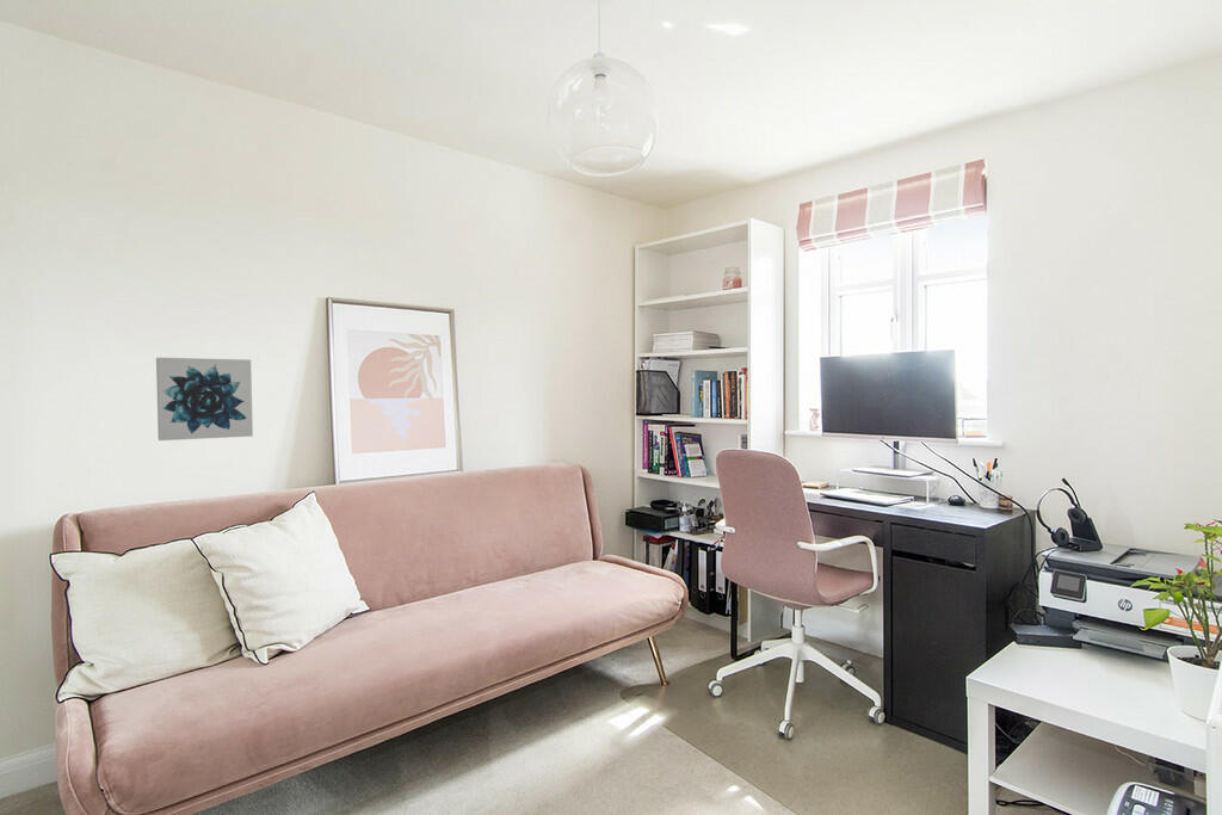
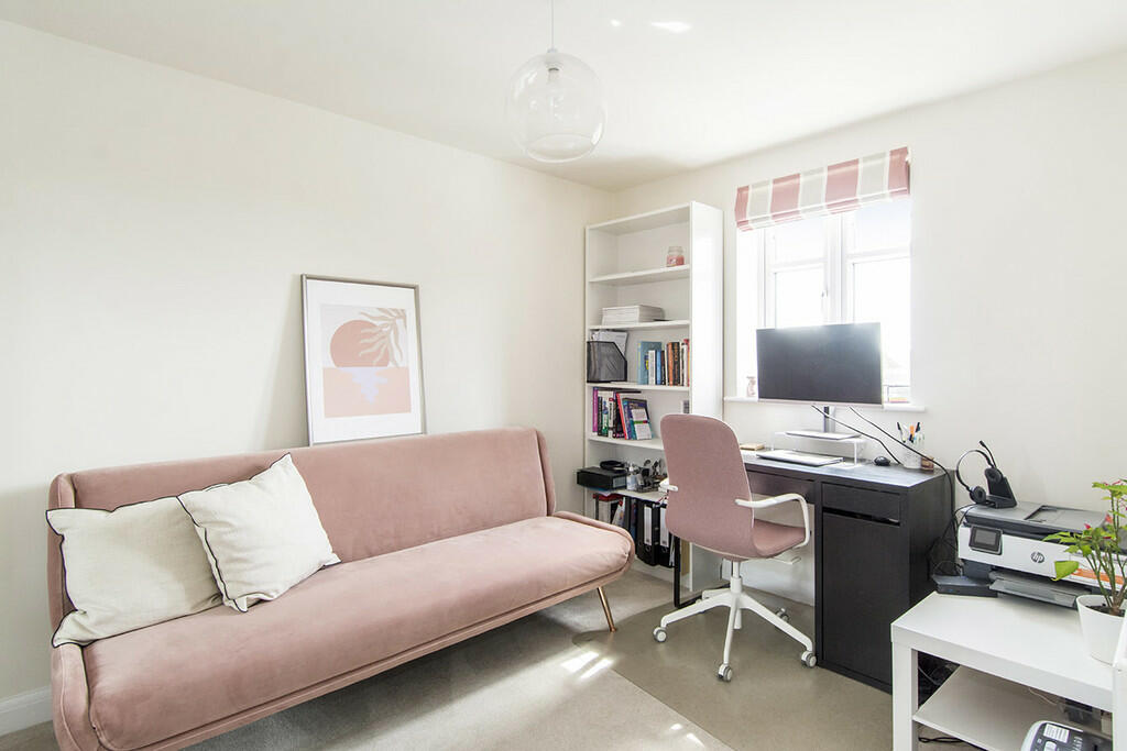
- wall art [155,357,254,442]
